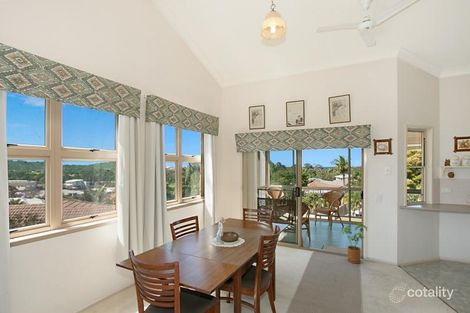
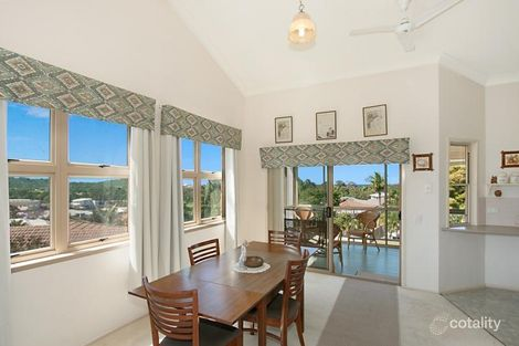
- house plant [342,222,369,264]
